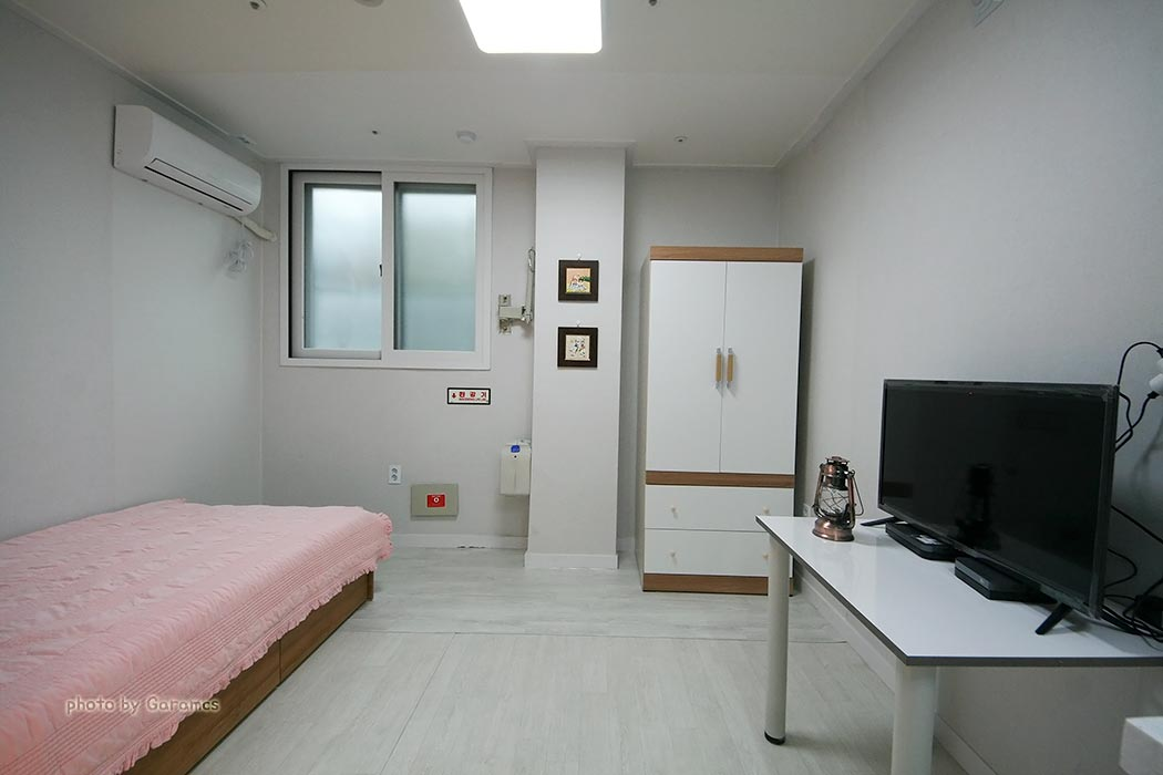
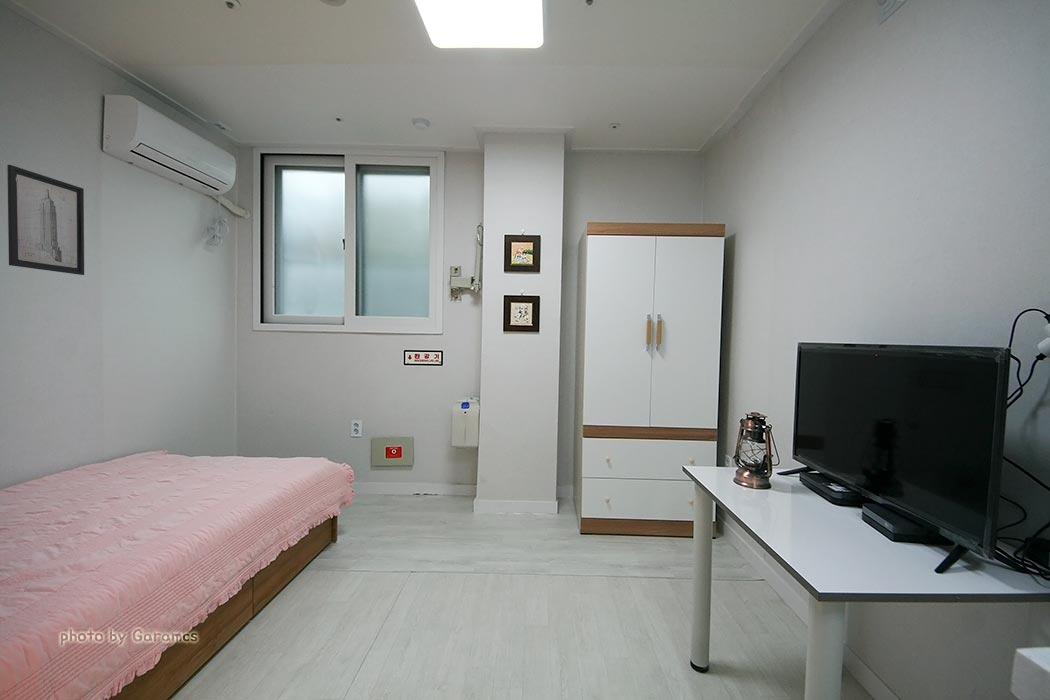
+ wall art [6,164,85,276]
